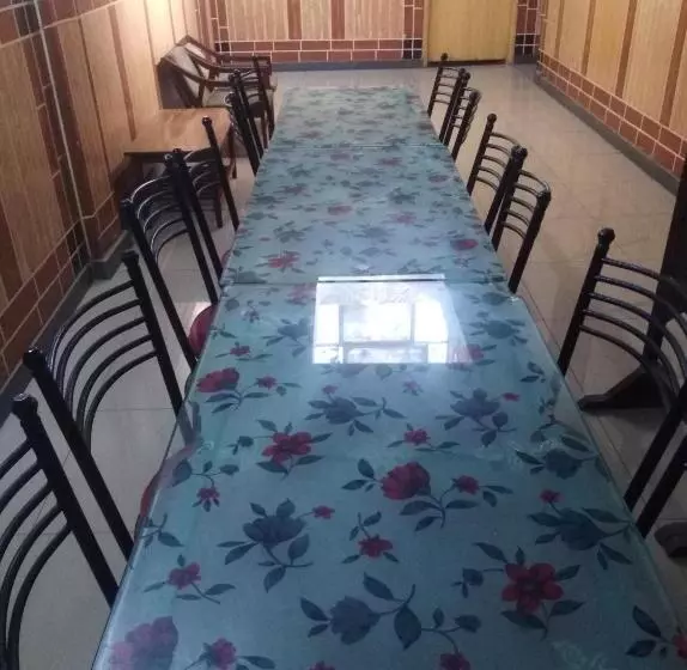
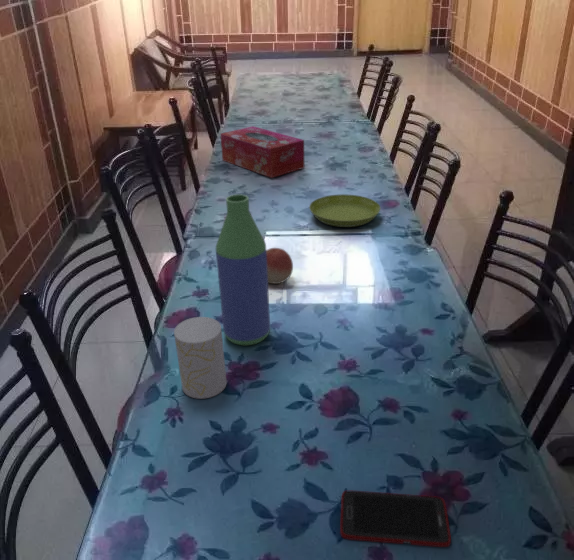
+ saucer [308,193,381,228]
+ fruit [266,247,294,285]
+ cup [173,316,228,400]
+ tissue box [219,125,306,179]
+ bottle [215,193,271,346]
+ cell phone [339,490,452,548]
